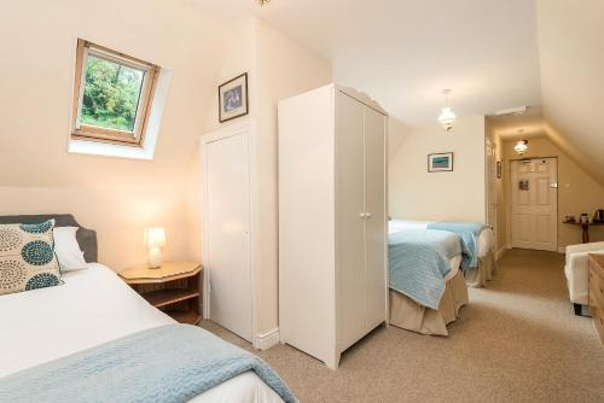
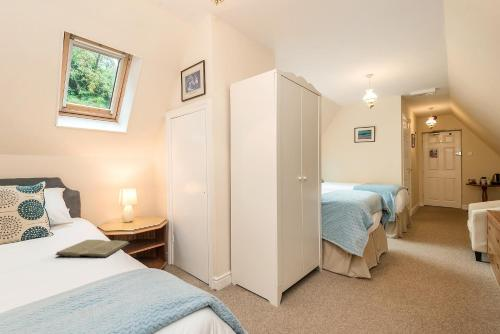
+ book [55,239,131,258]
